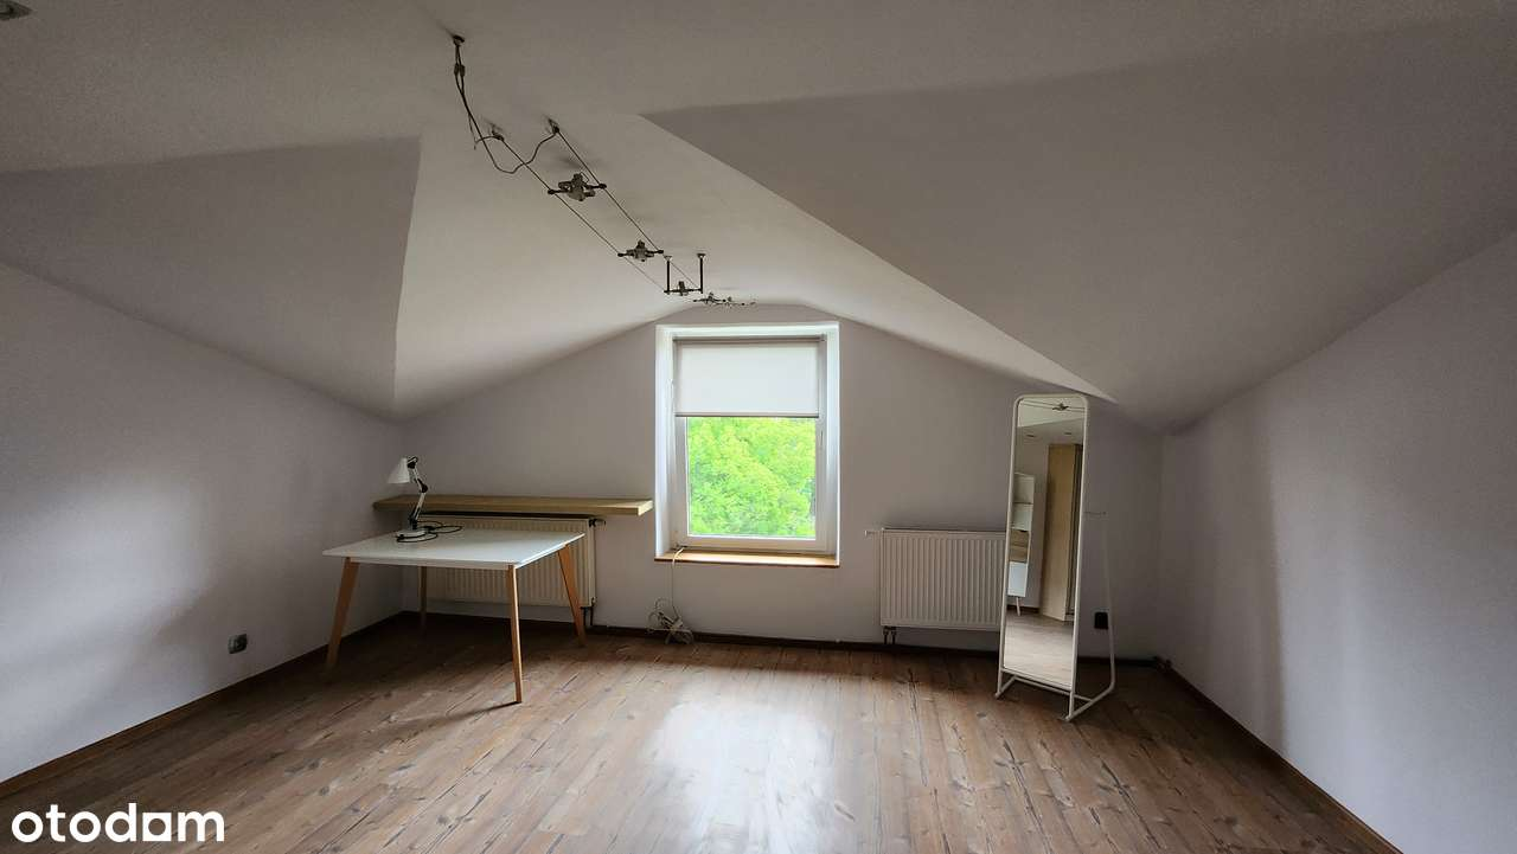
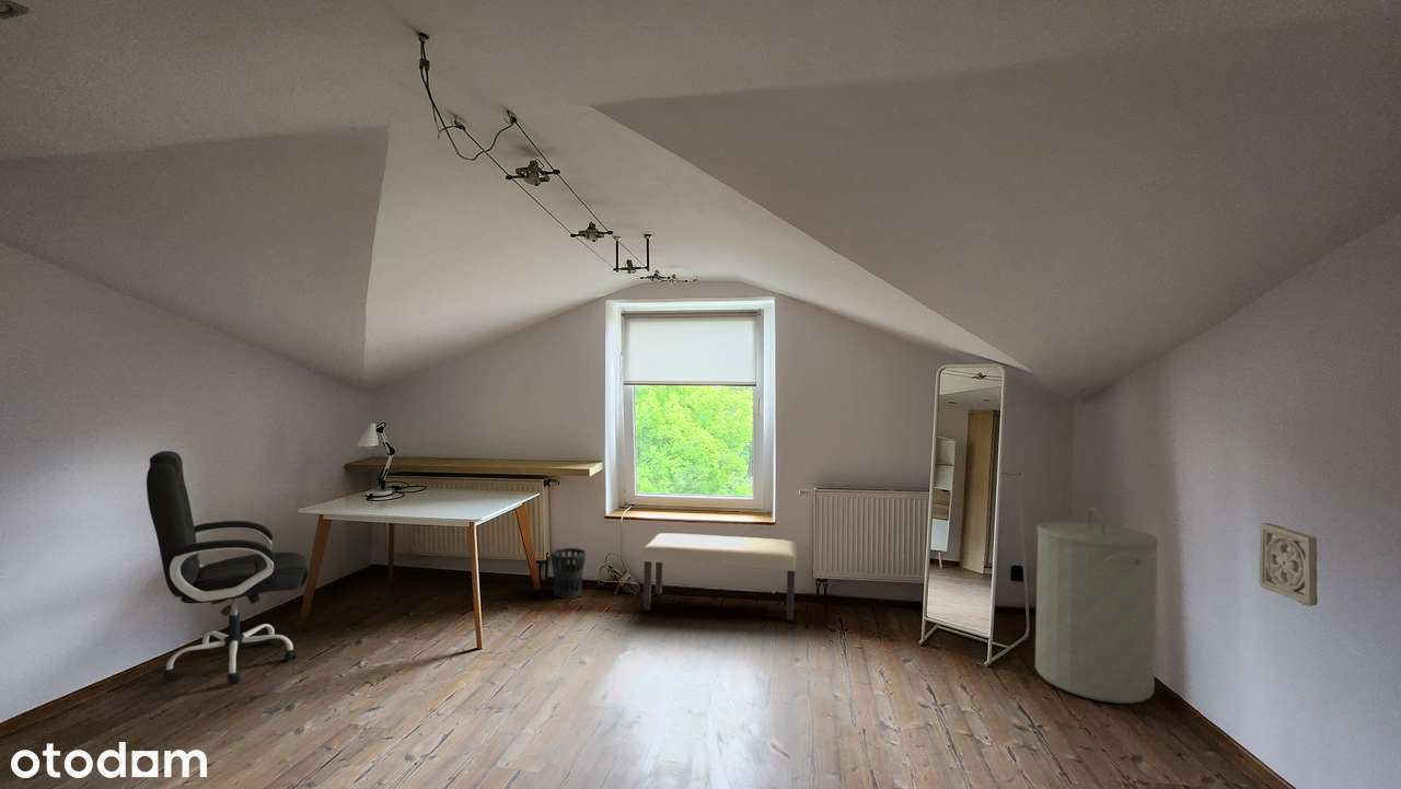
+ office chair [146,450,310,686]
+ wastebasket [549,547,587,599]
+ wall ornament [1259,522,1319,607]
+ laundry hamper [1034,507,1159,705]
+ bench [641,532,798,623]
